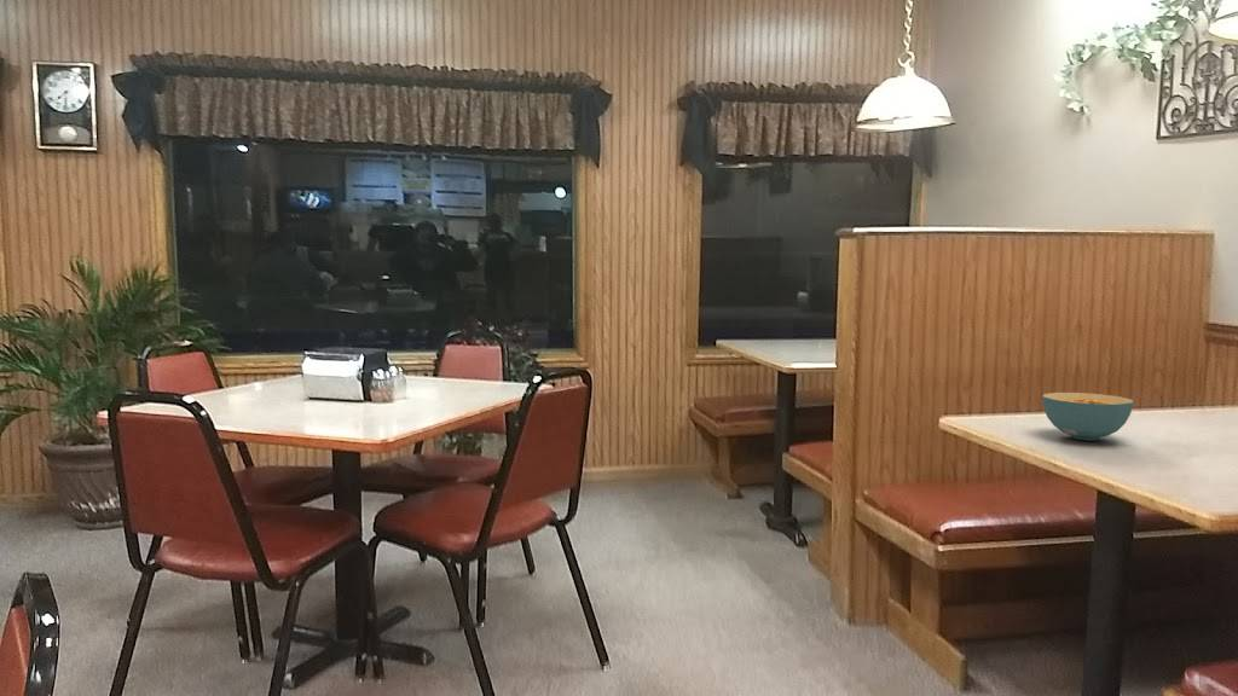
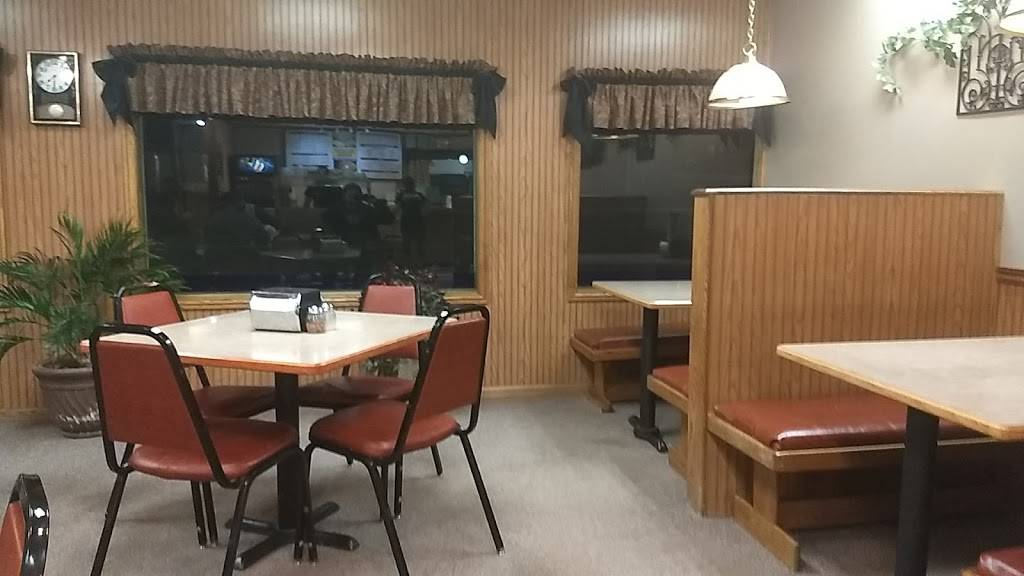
- cereal bowl [1041,392,1134,441]
